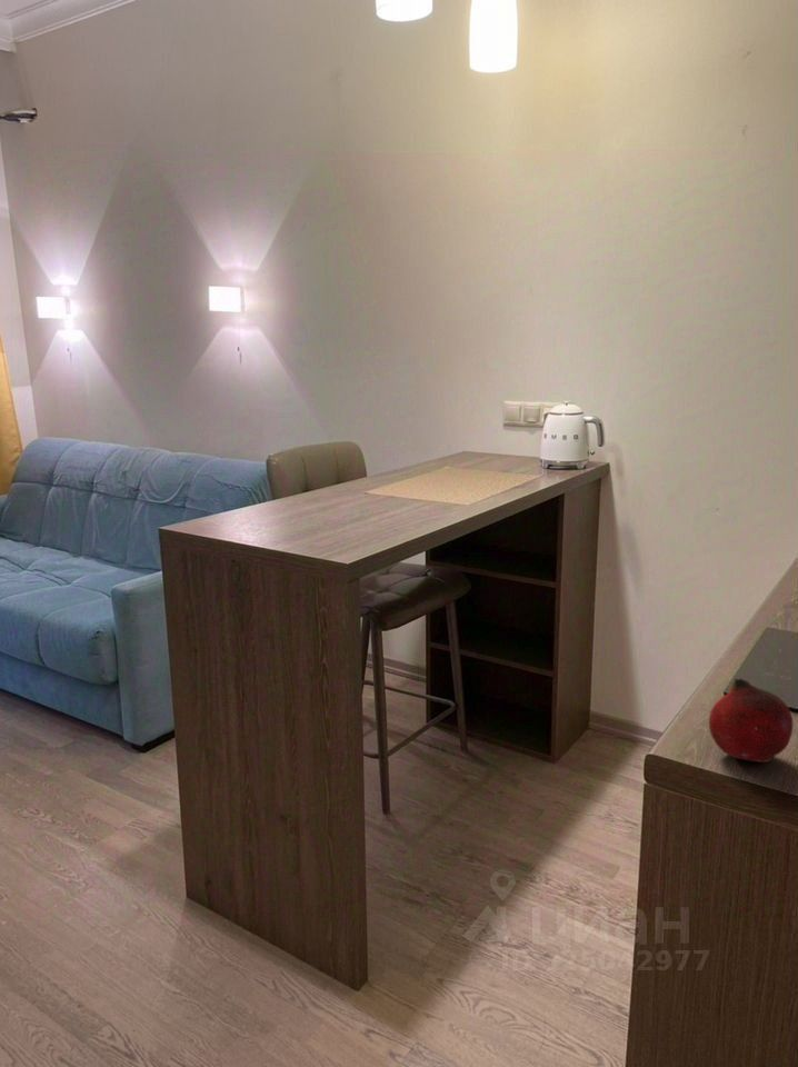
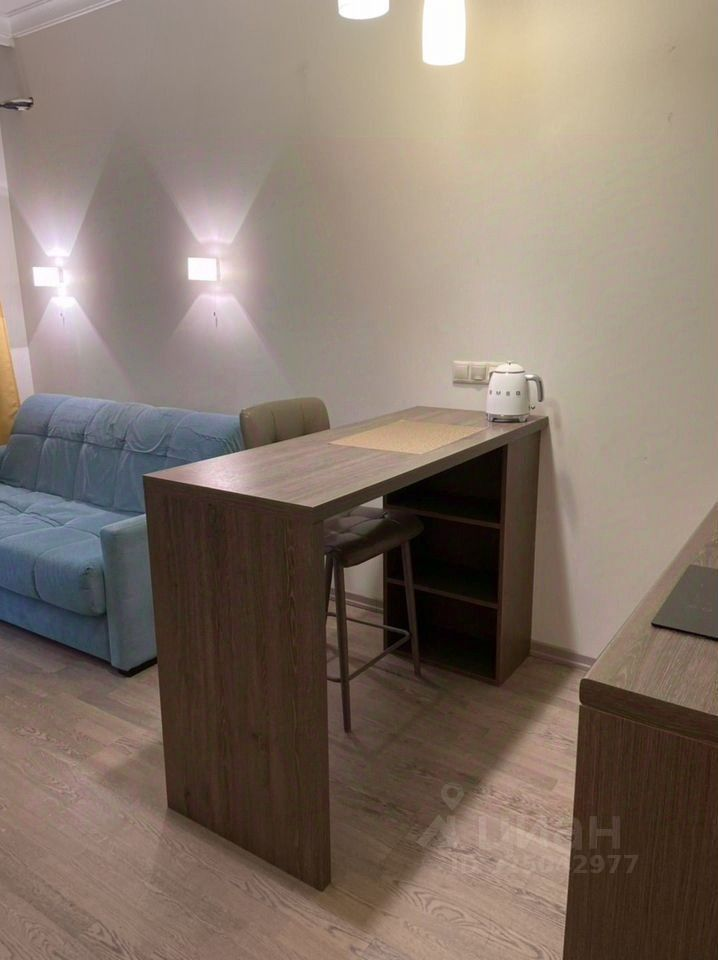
- fruit [708,678,794,764]
